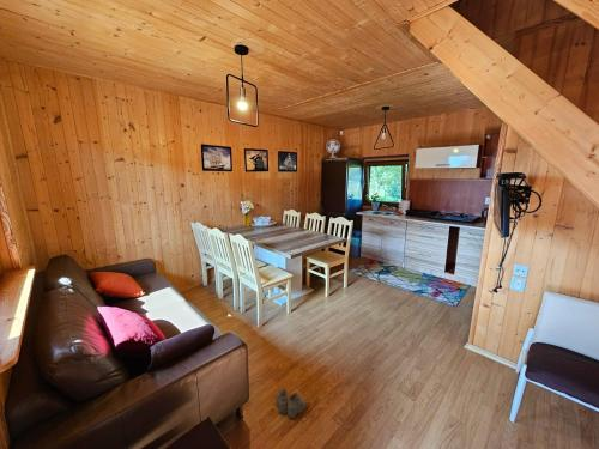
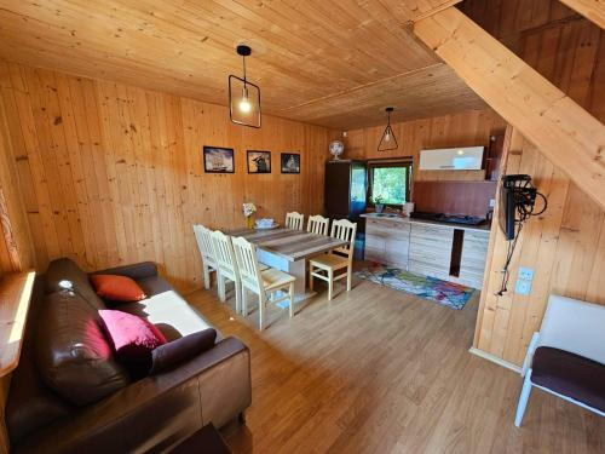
- boots [274,387,308,420]
